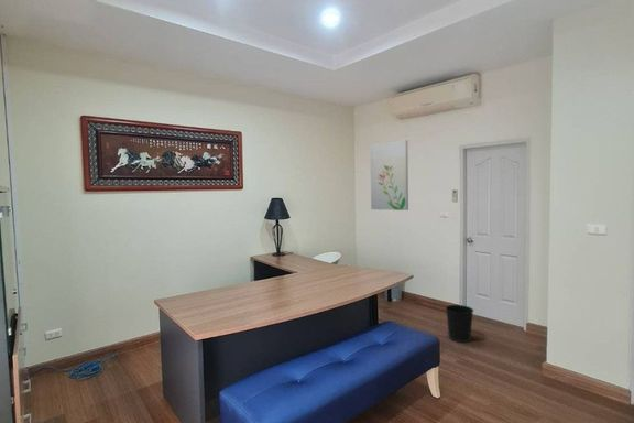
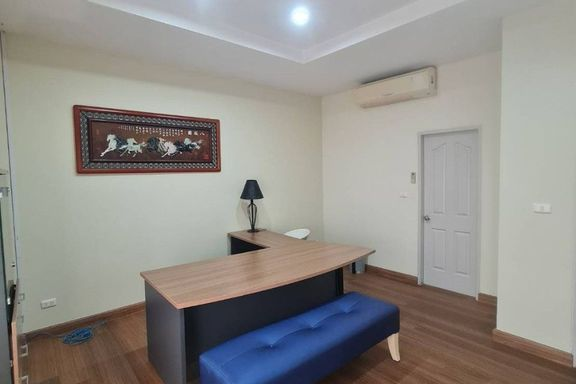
- wastebasket [445,304,474,344]
- wall art [369,139,409,212]
